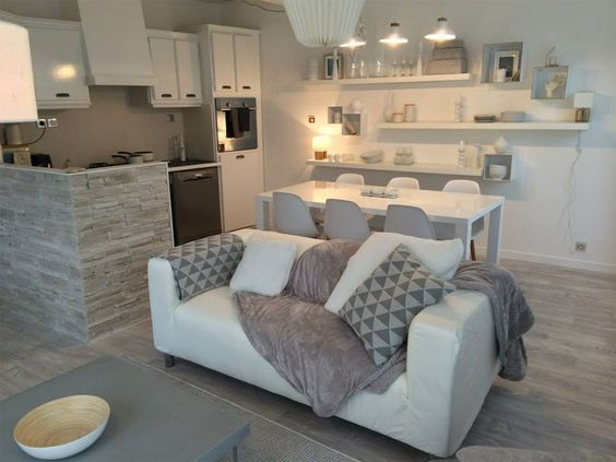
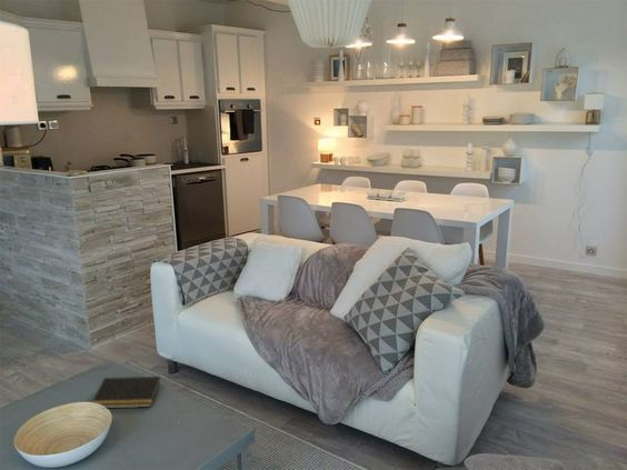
+ notepad [91,376,161,409]
